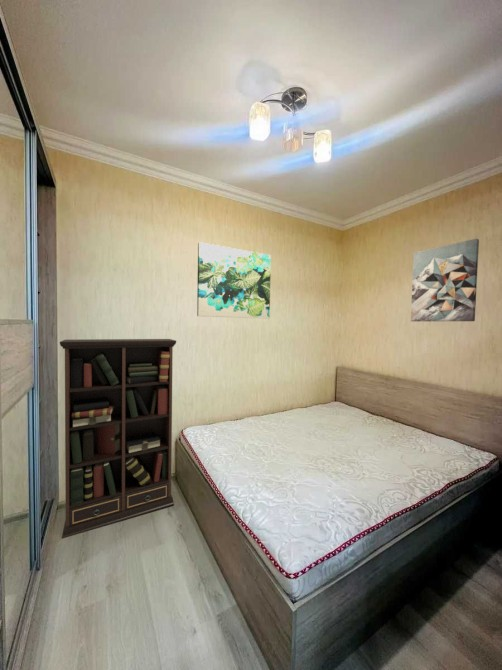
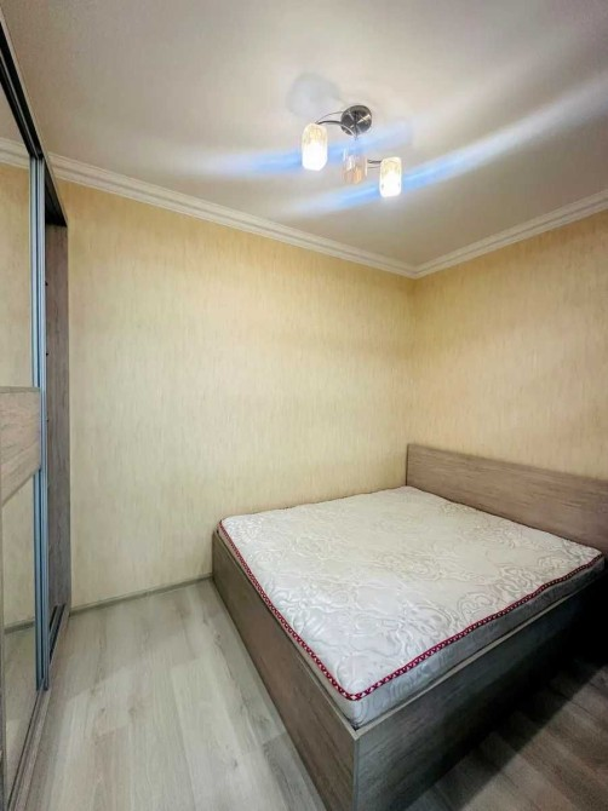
- bookcase [59,338,177,540]
- wall art [196,241,272,320]
- wall art [410,238,480,322]
